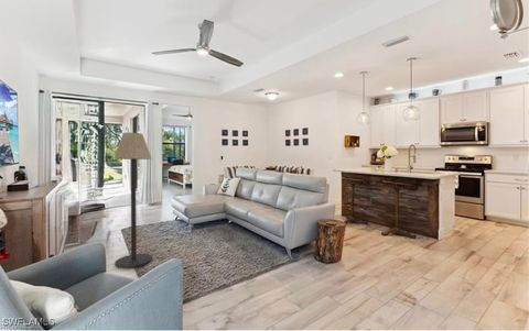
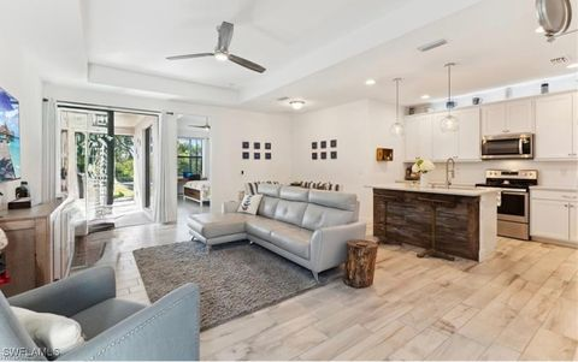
- floor lamp [112,132,153,269]
